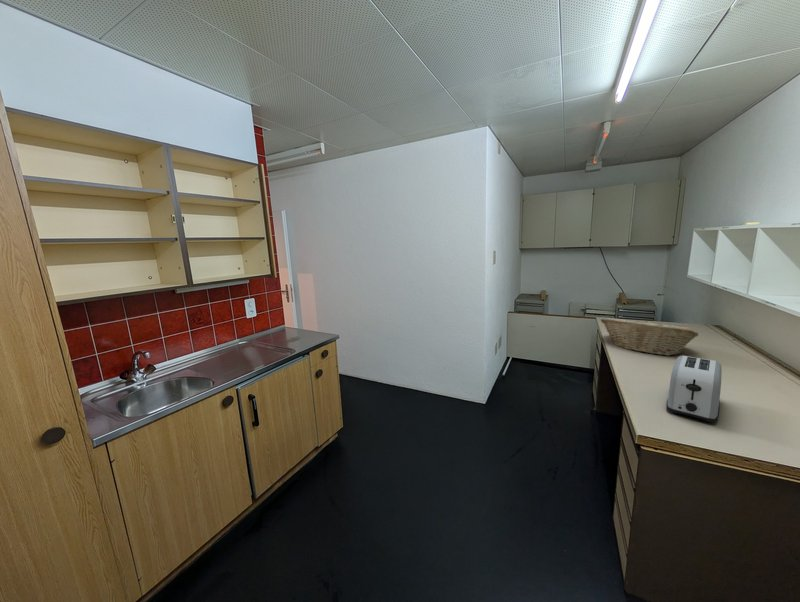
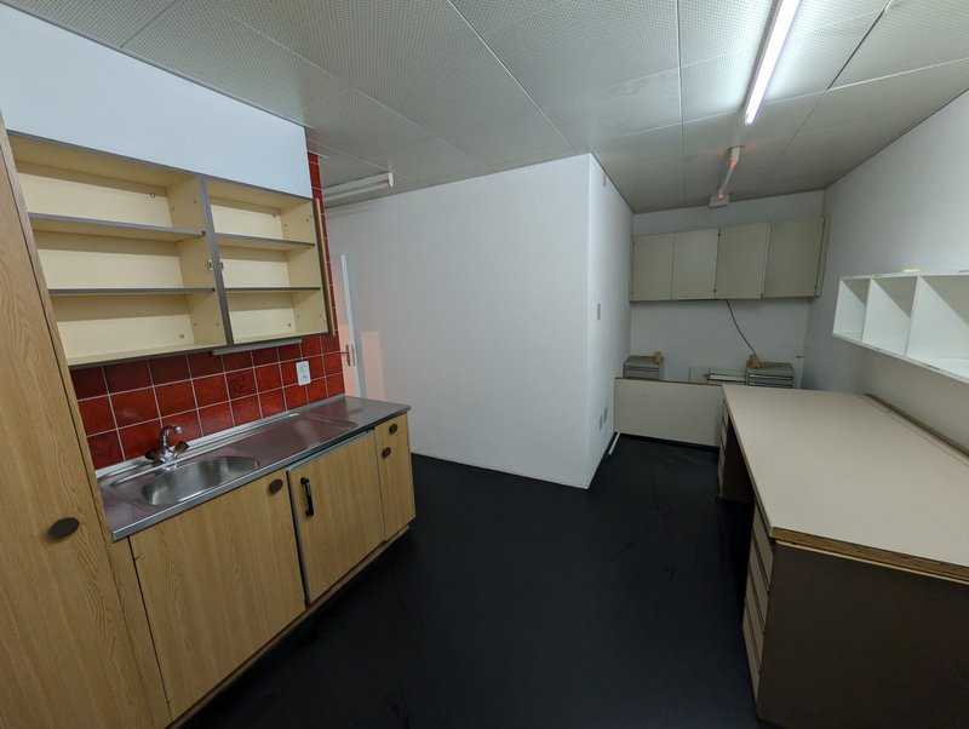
- fruit basket [600,317,699,357]
- toaster [665,355,723,424]
